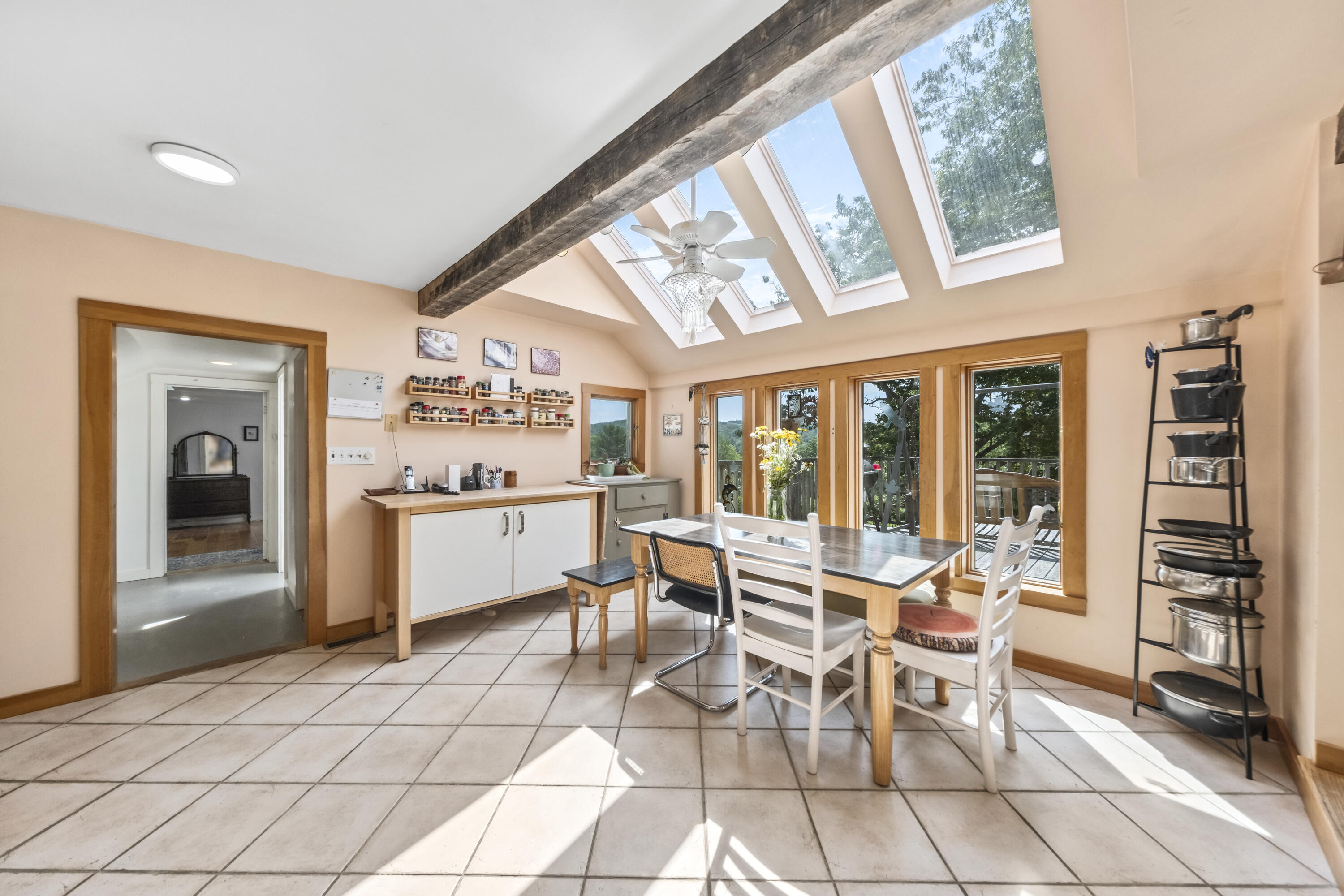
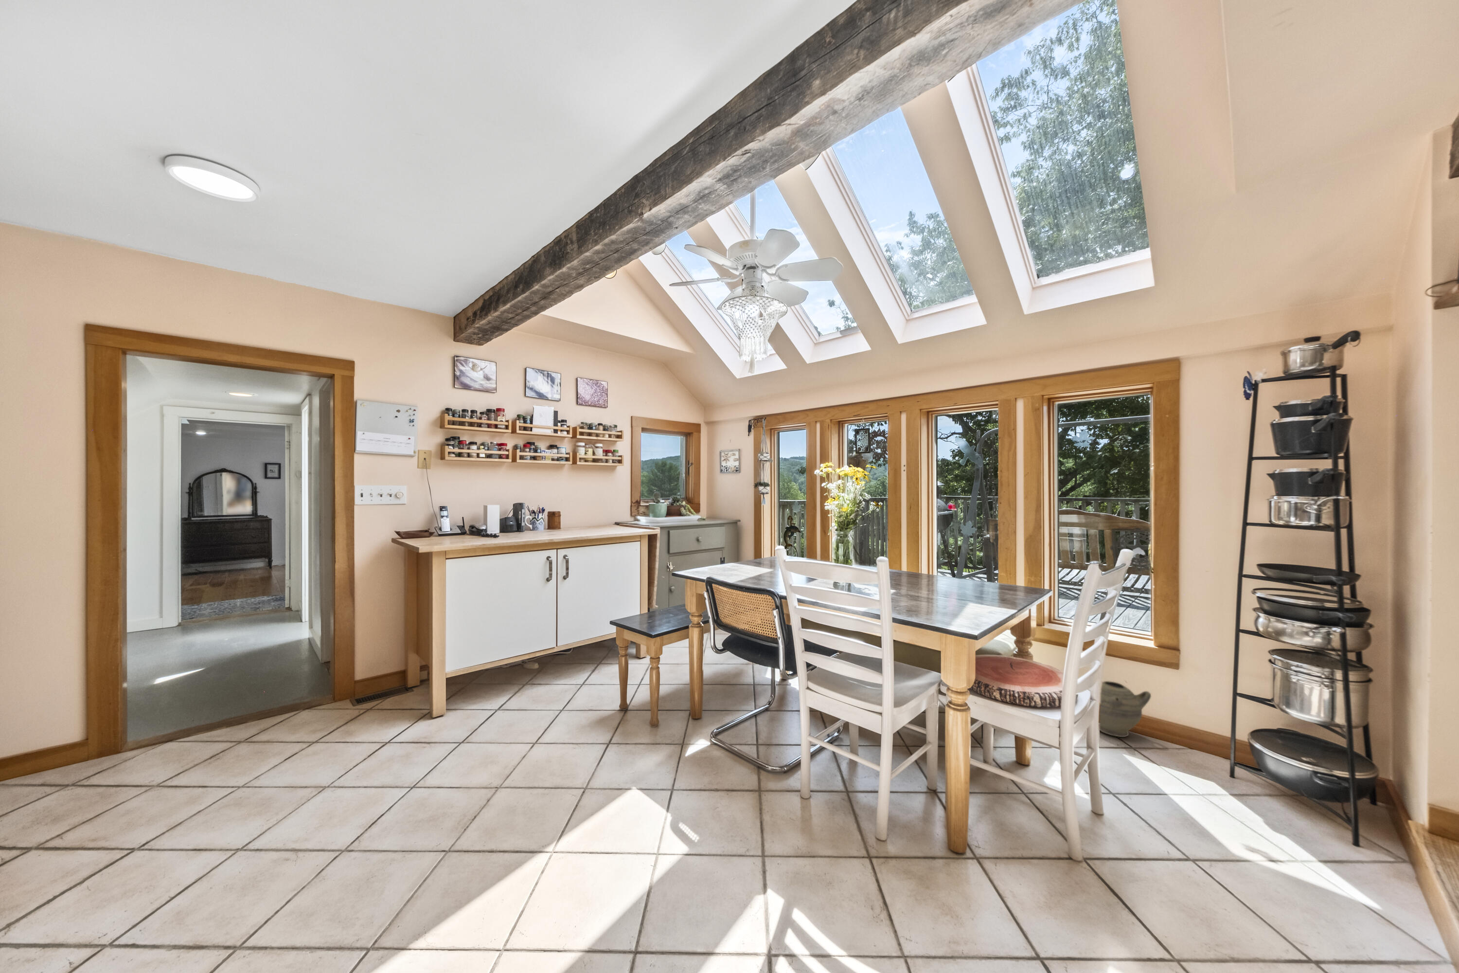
+ ceramic jug [1099,681,1152,737]
